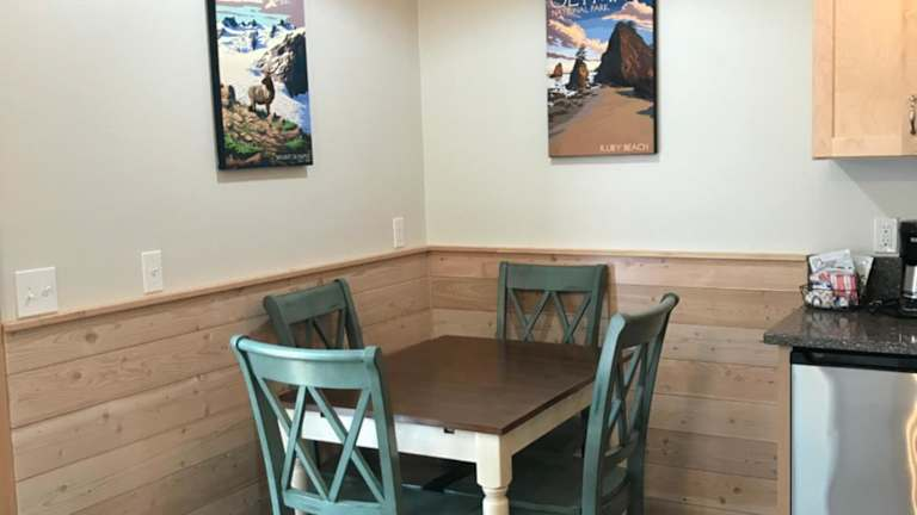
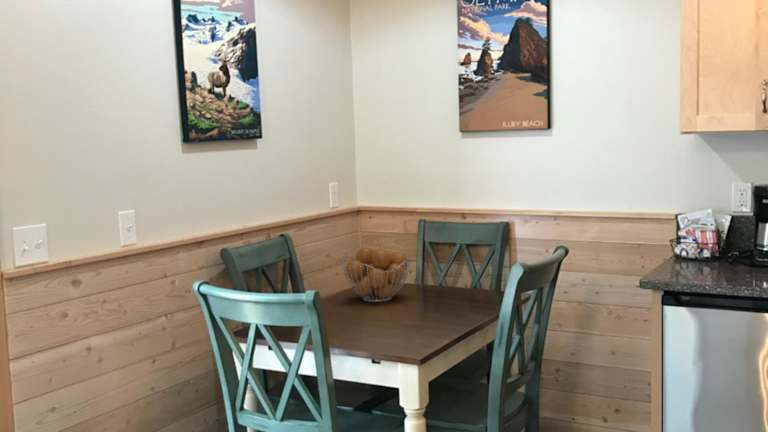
+ fruit basket [341,246,412,303]
